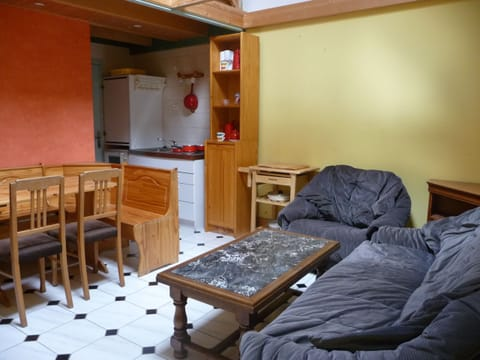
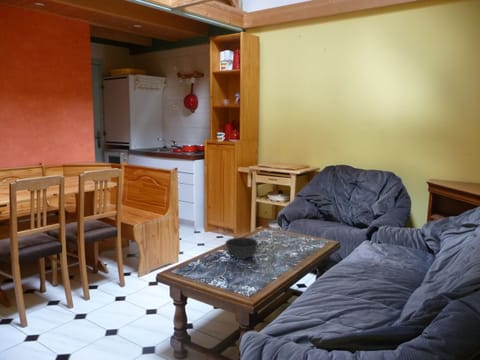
+ bowl [224,236,259,260]
